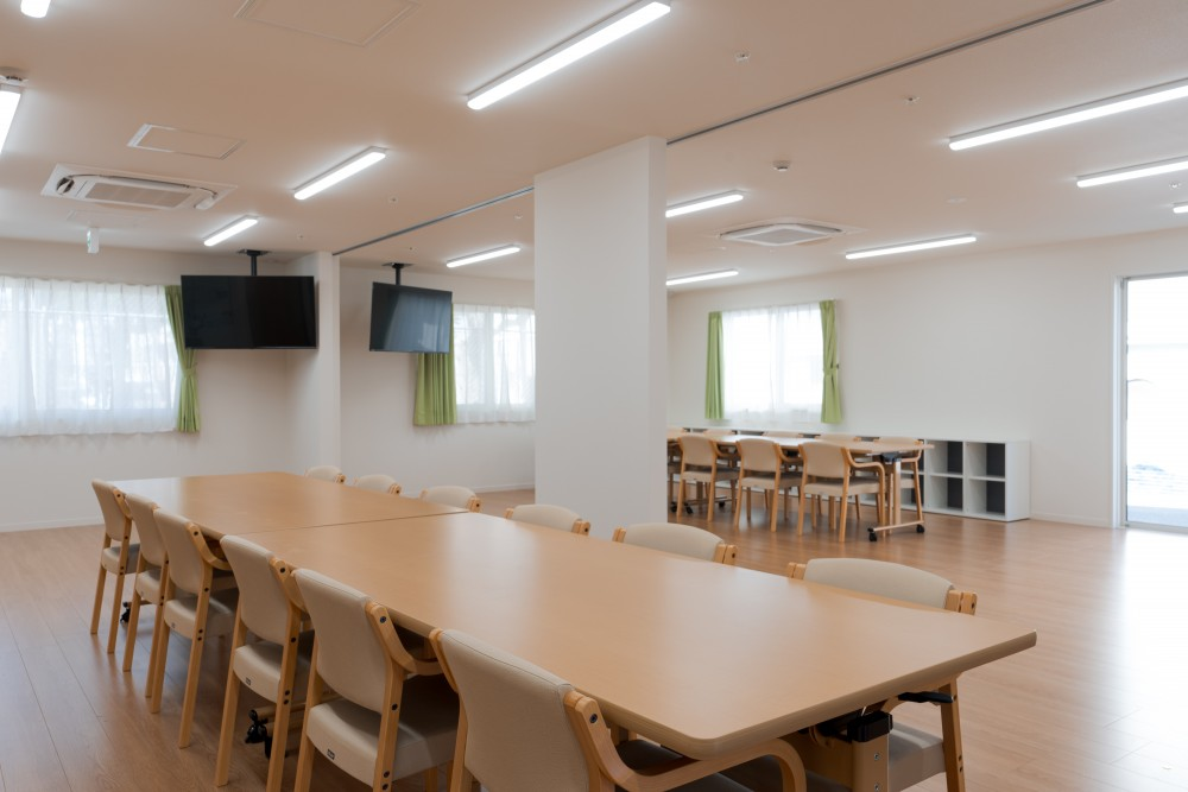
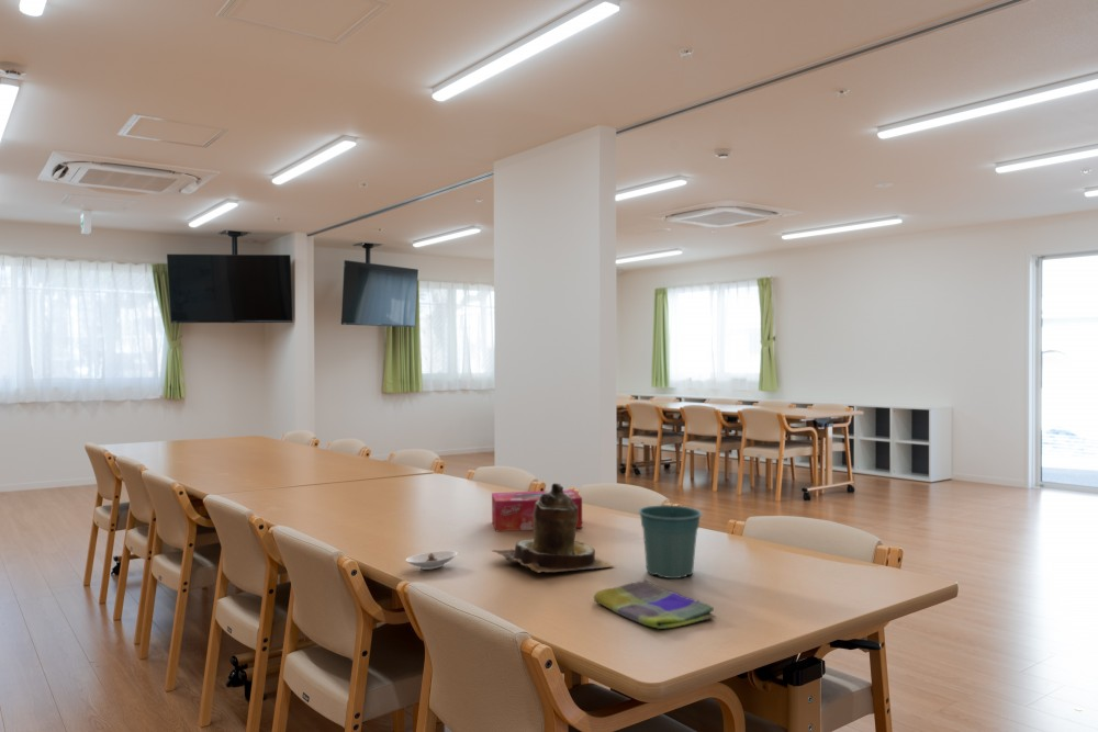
+ teapot [492,482,614,574]
+ tissue box [491,489,583,532]
+ saucer [405,550,459,571]
+ flower pot [637,504,703,579]
+ dish towel [593,579,717,630]
